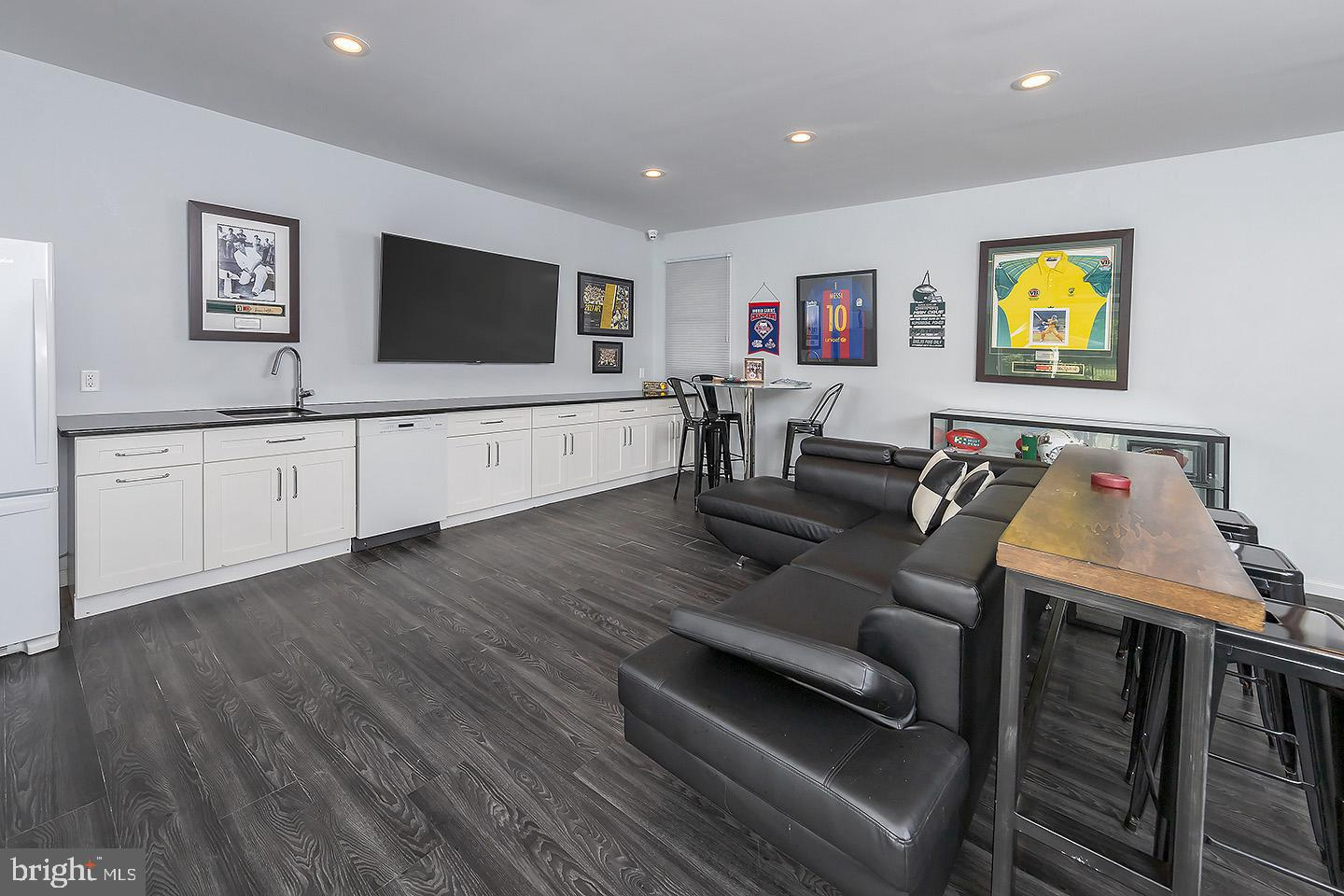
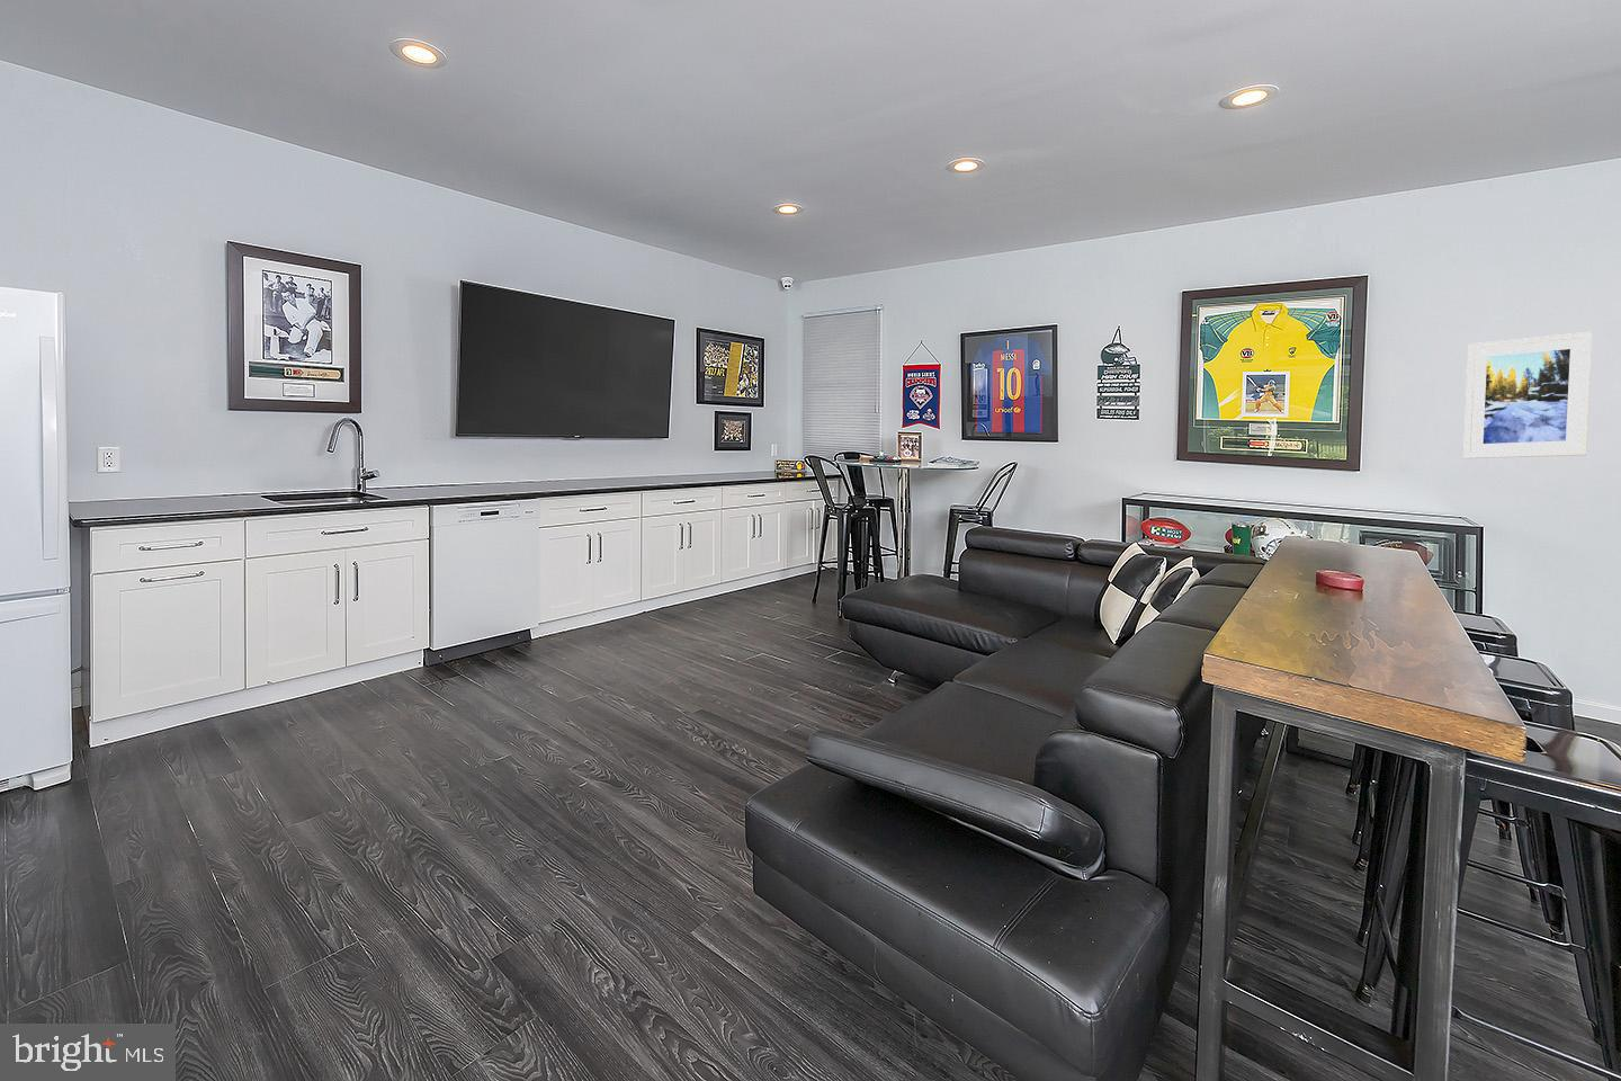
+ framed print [1462,331,1594,460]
